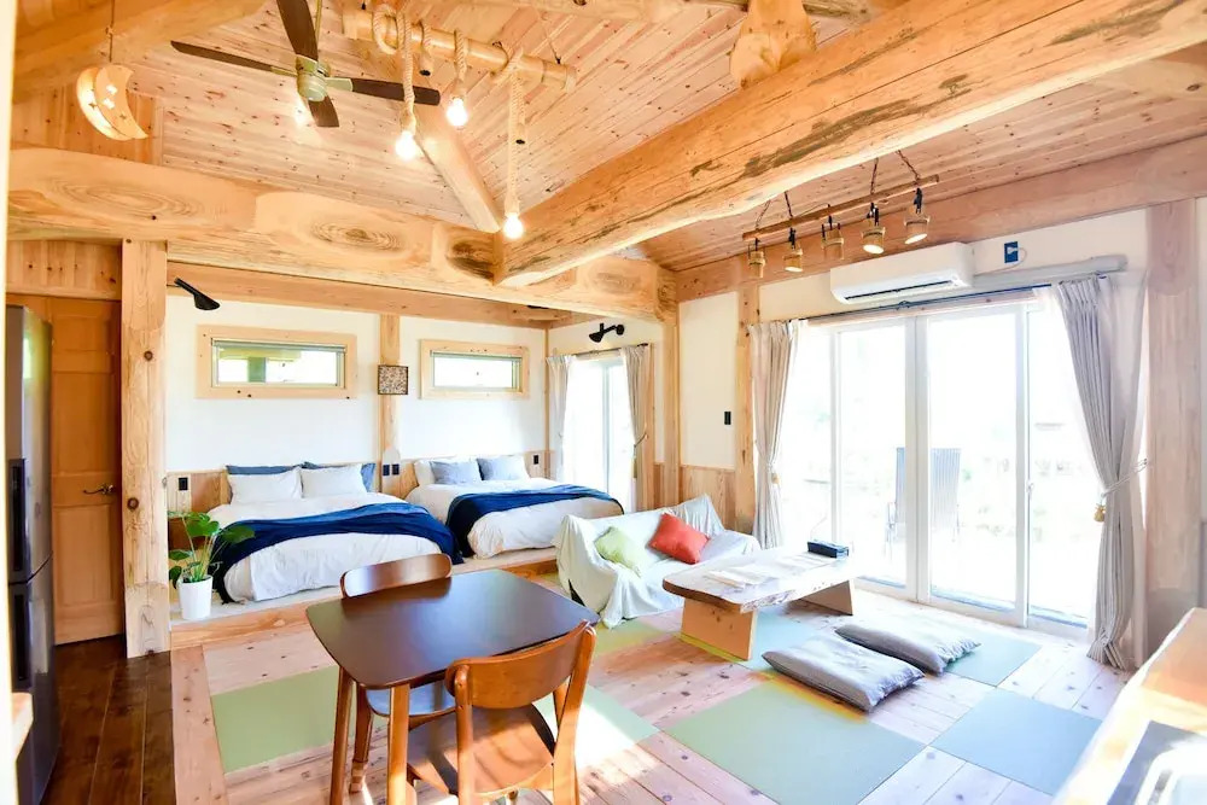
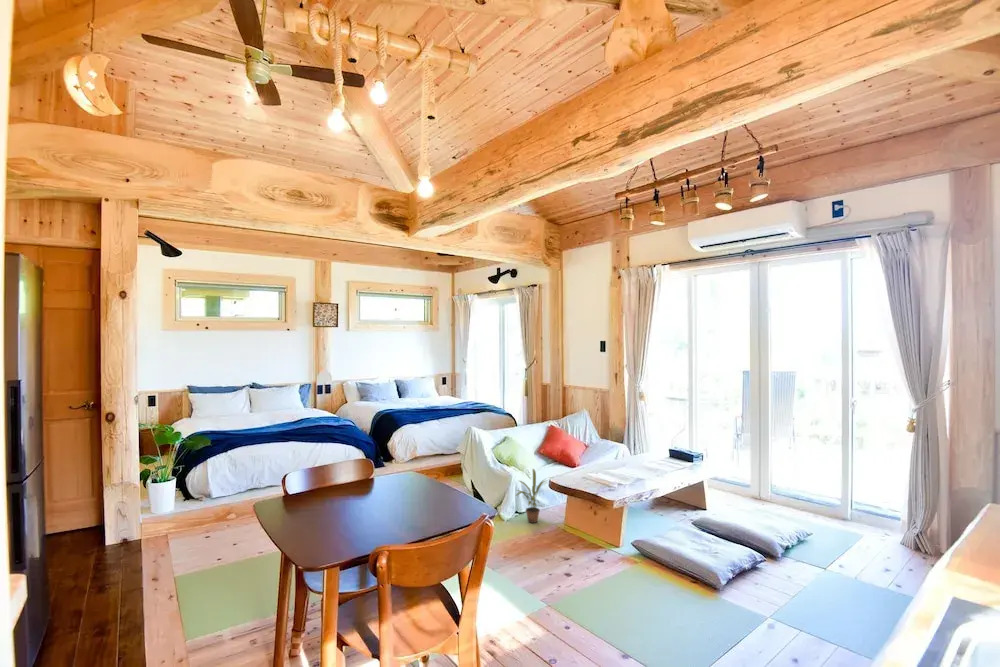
+ potted plant [515,468,554,524]
